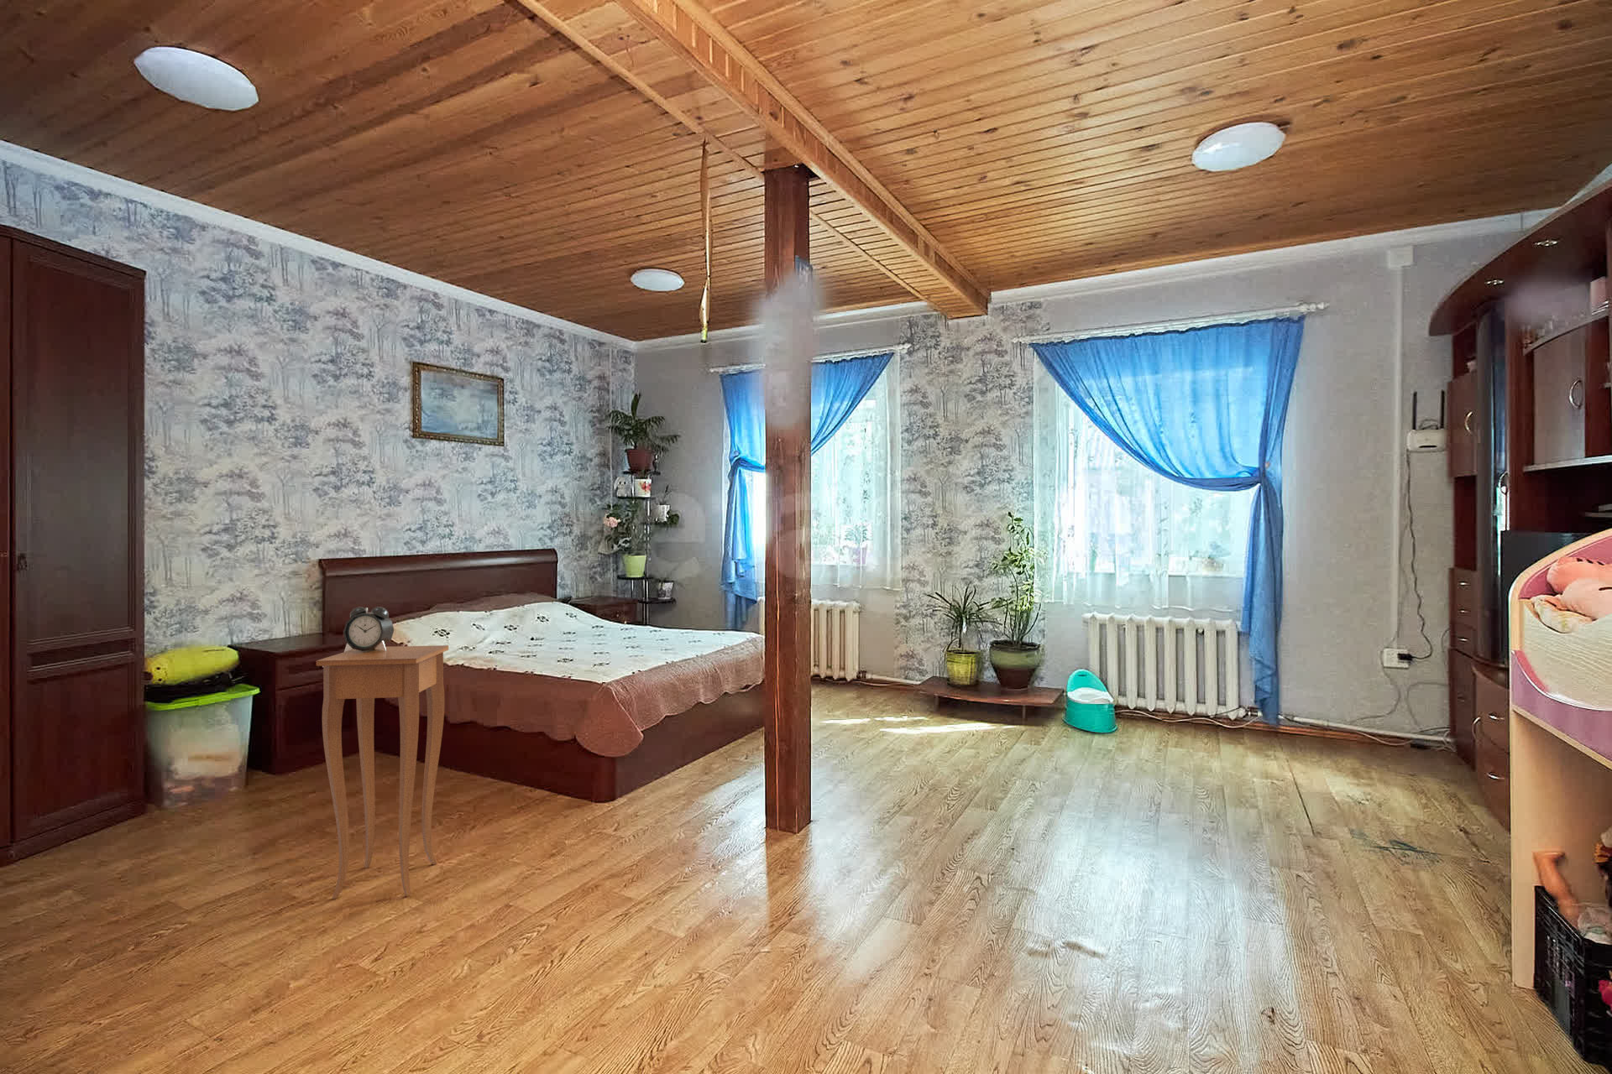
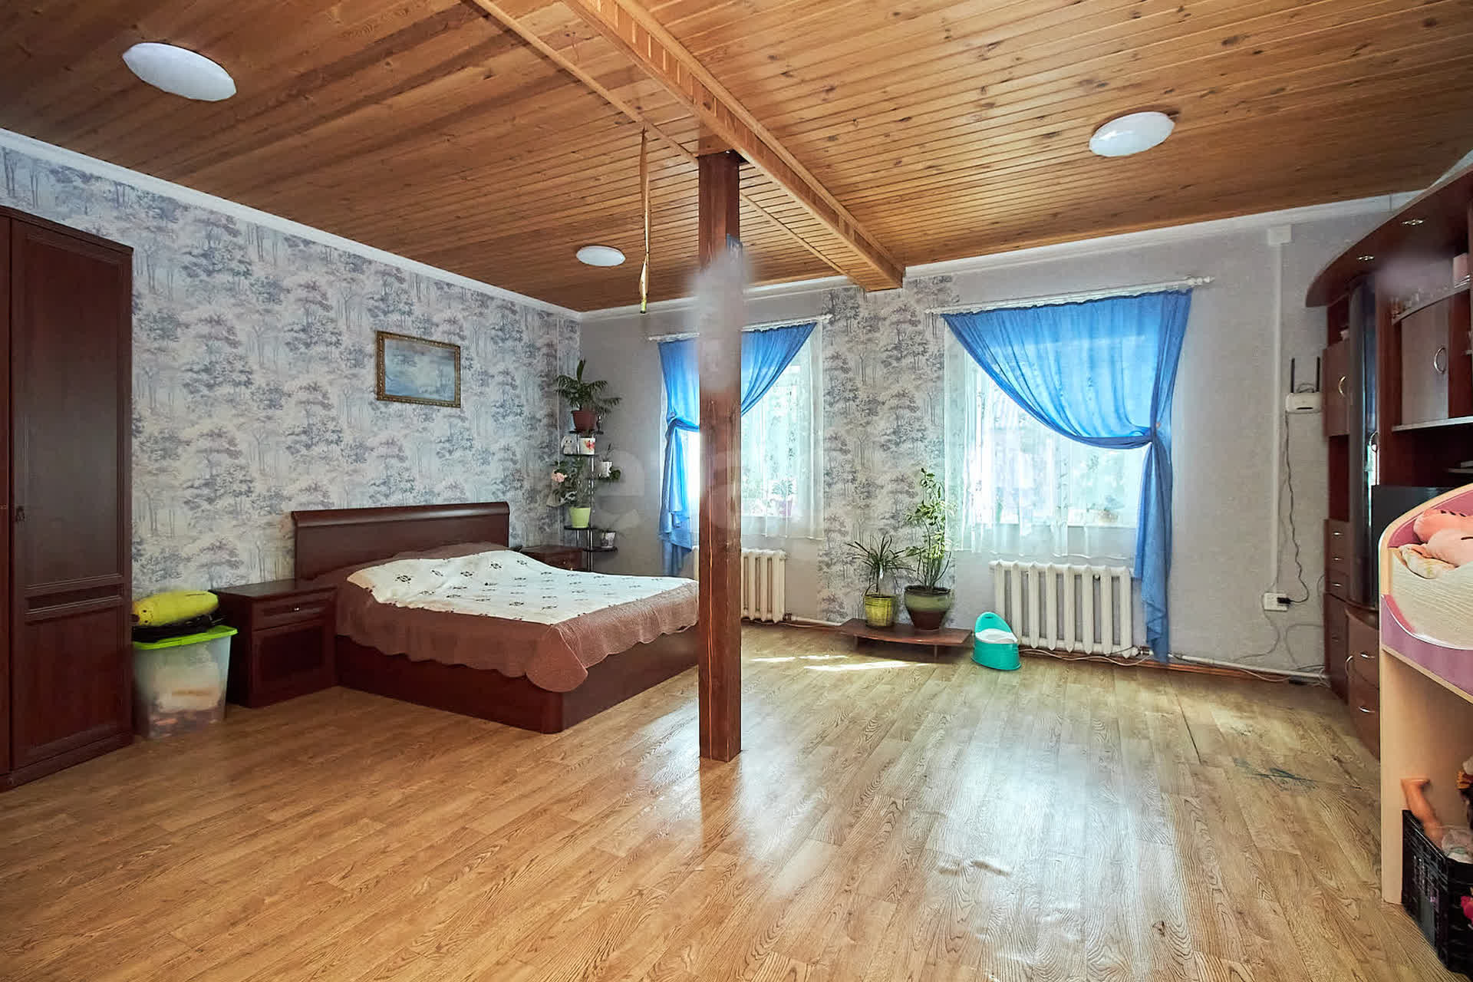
- alarm clock [343,605,395,652]
- side table [315,645,449,900]
